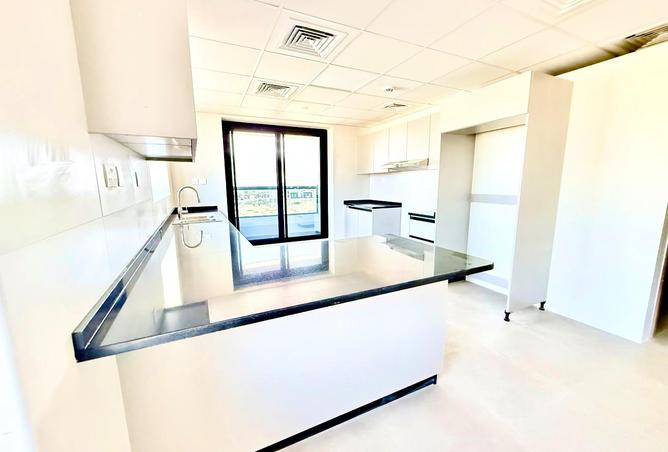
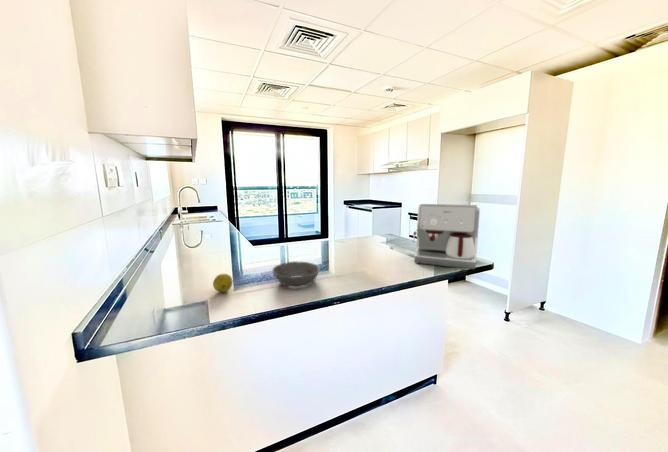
+ coffee maker [412,203,481,270]
+ fruit [212,273,234,293]
+ bowl [271,260,320,289]
